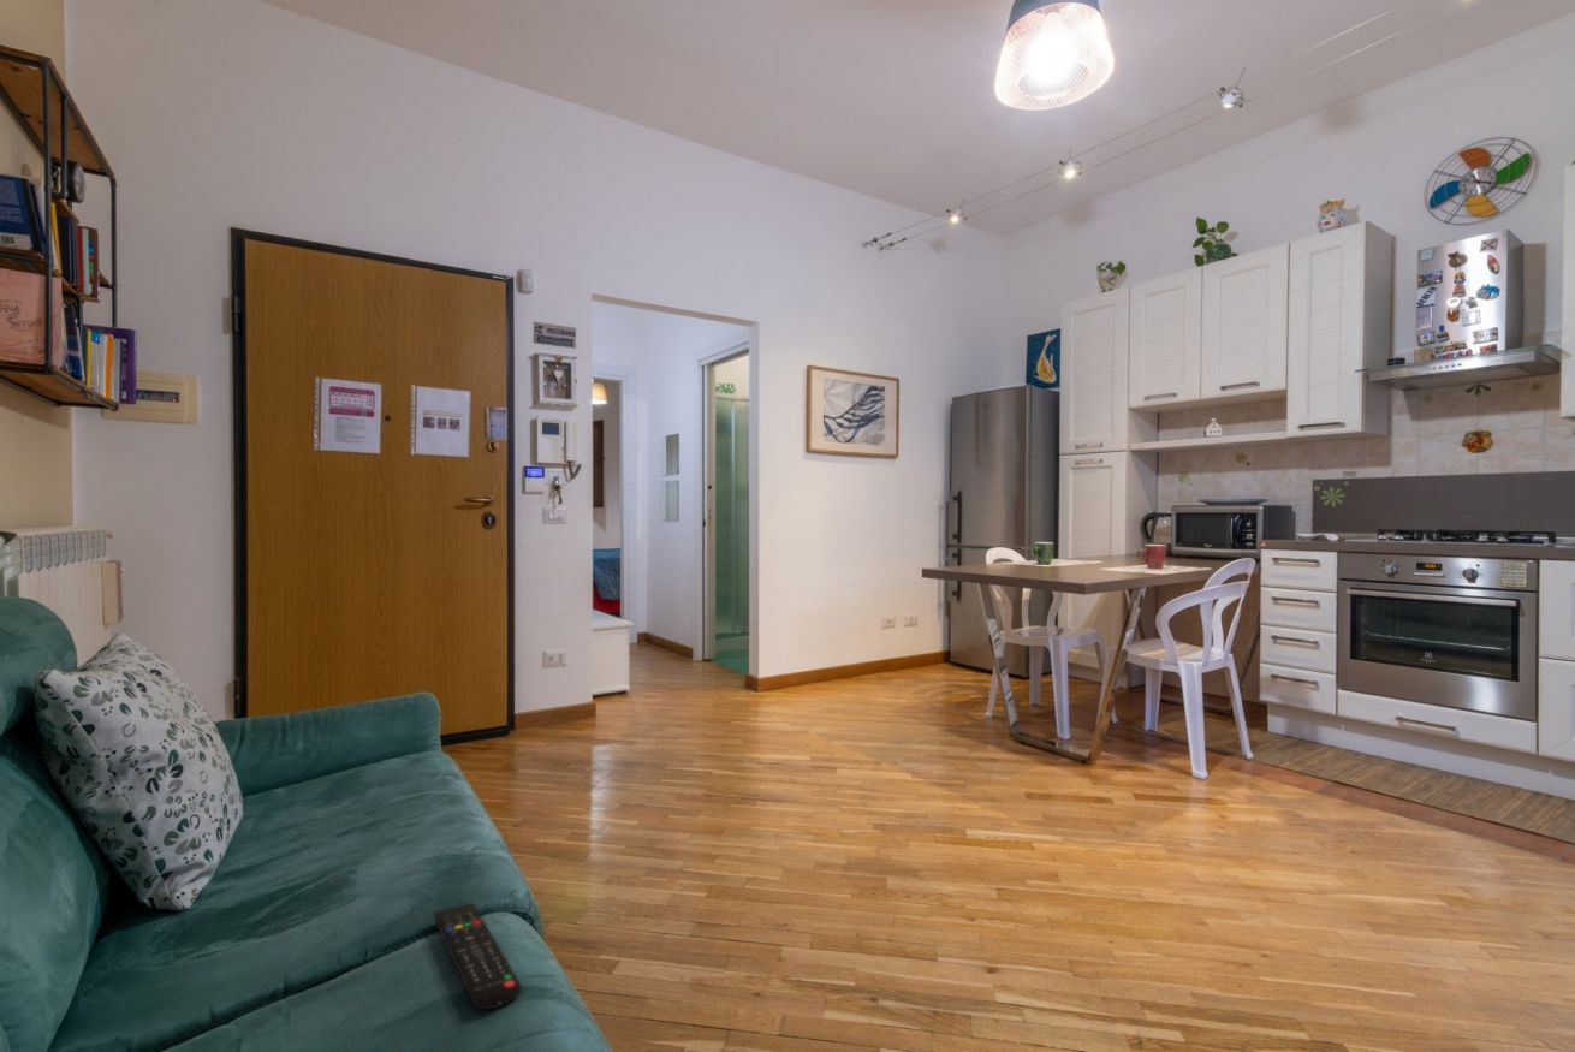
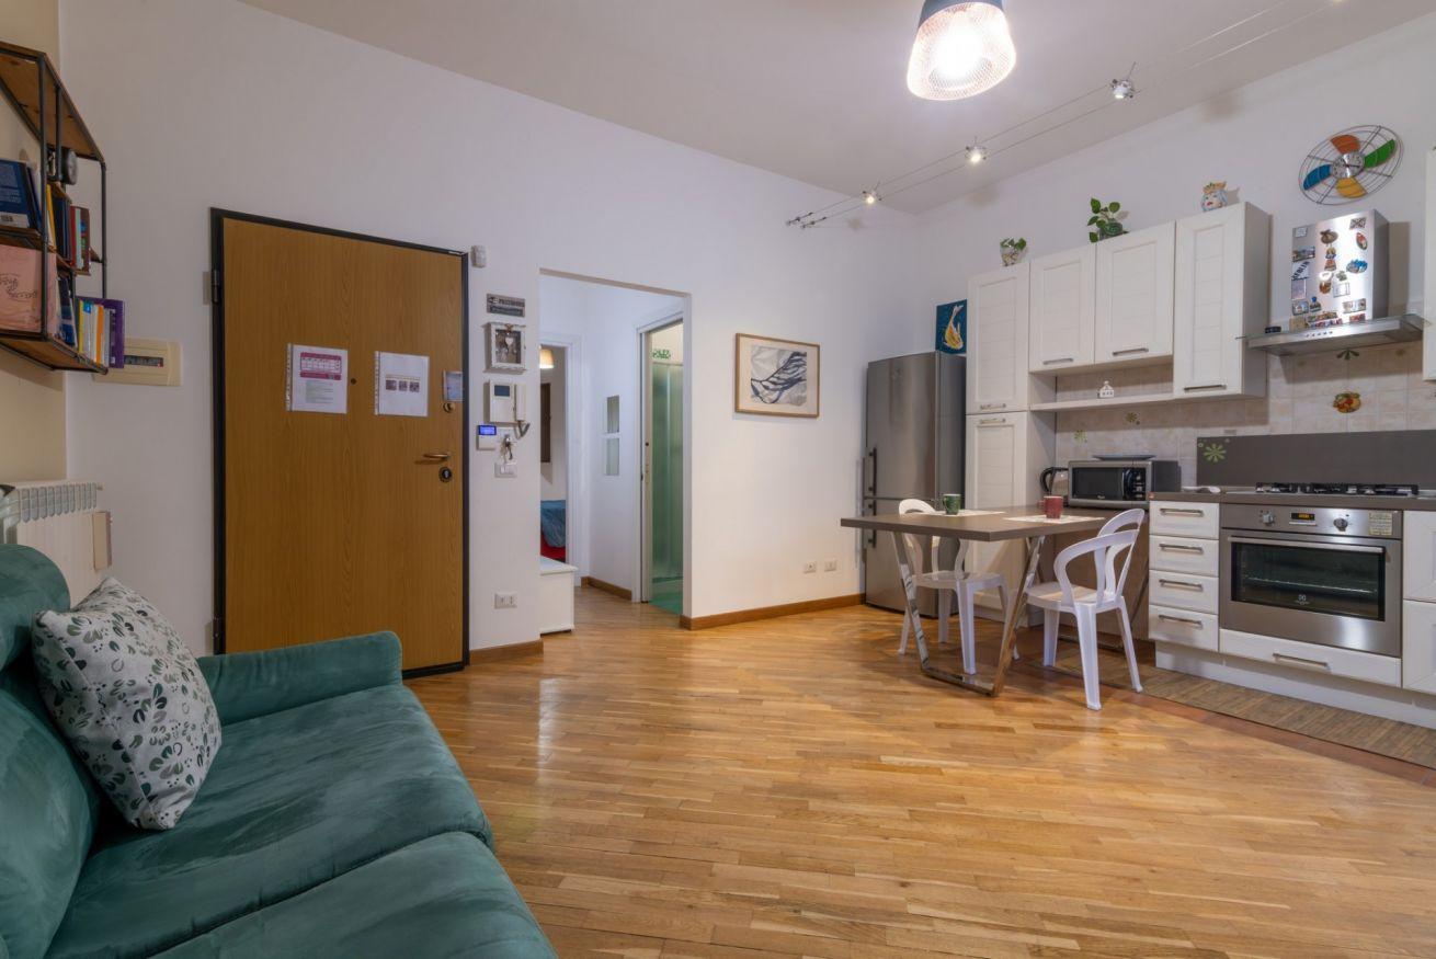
- remote control [432,902,523,1011]
